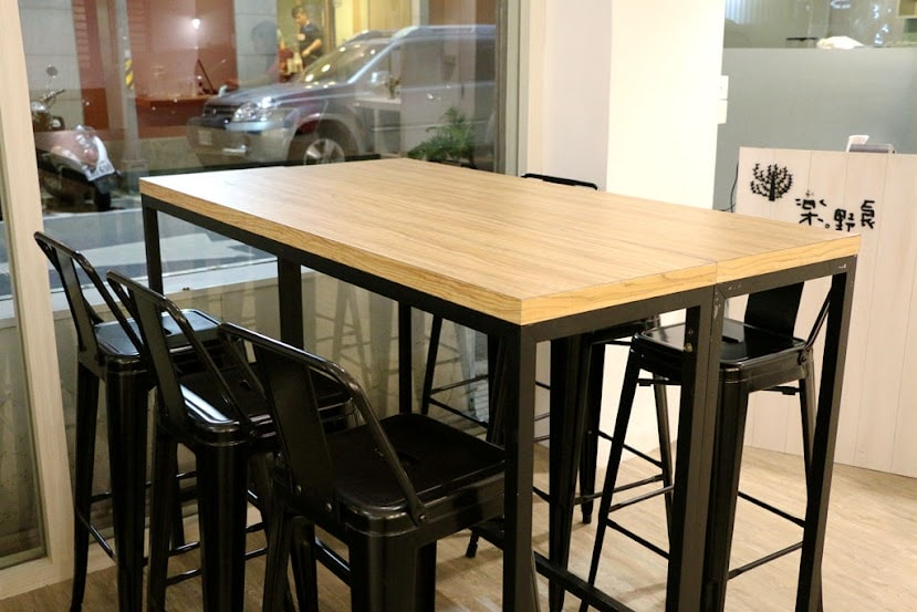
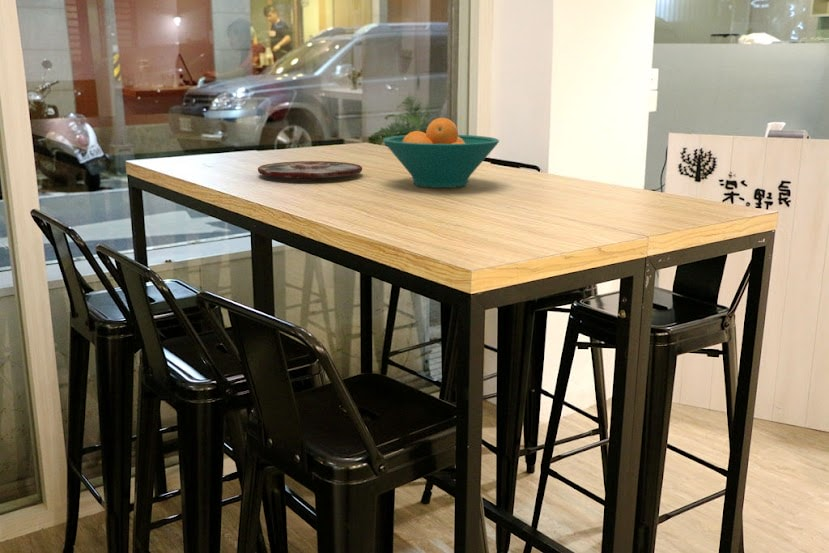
+ plate [257,160,363,179]
+ fruit bowl [382,117,500,189]
